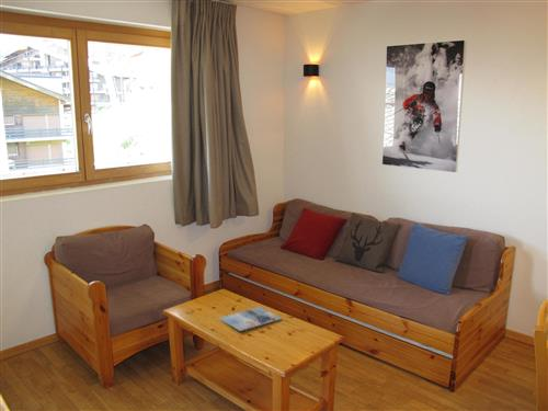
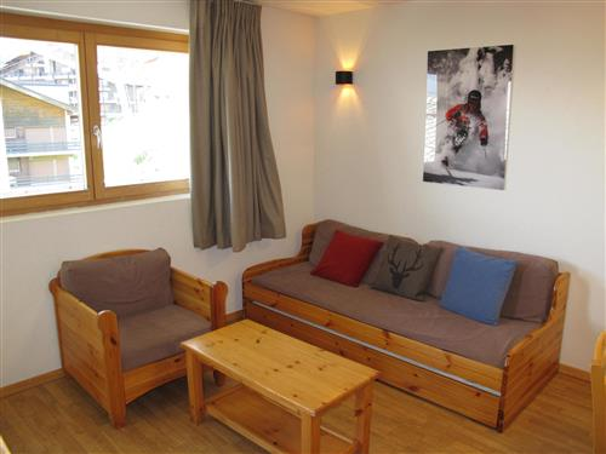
- magazine [218,306,283,332]
